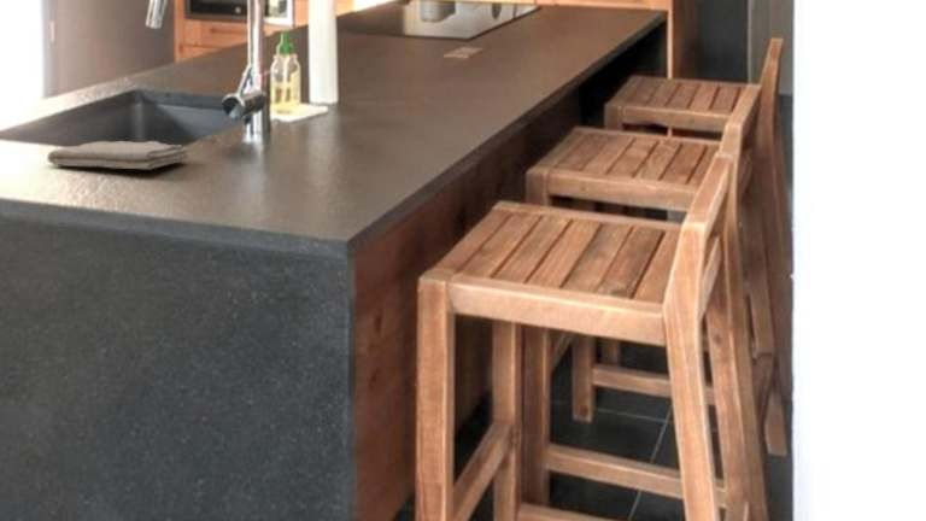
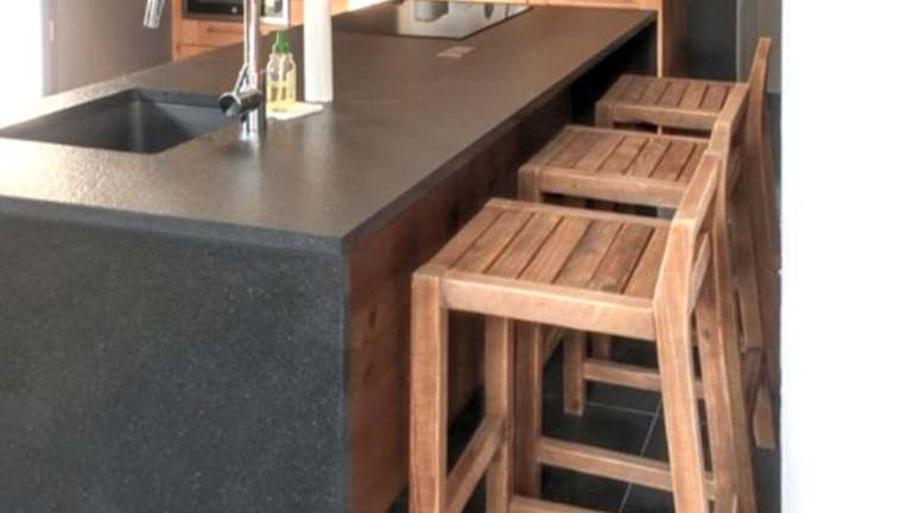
- washcloth [46,140,191,170]
